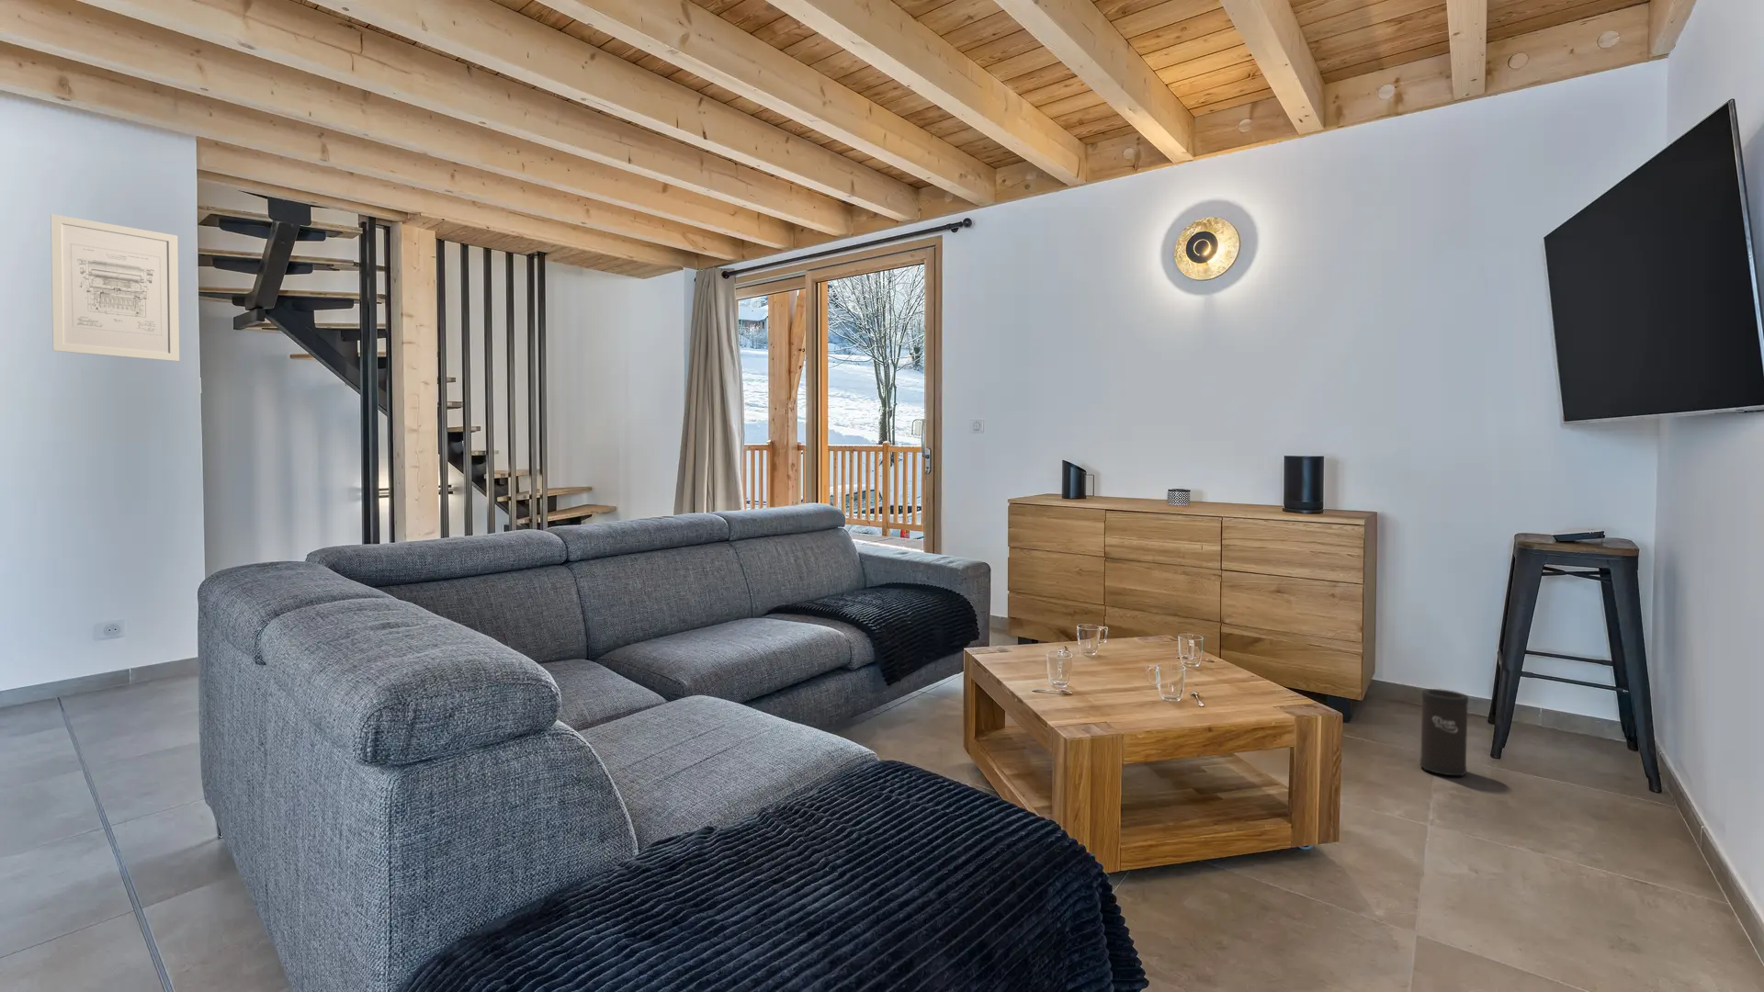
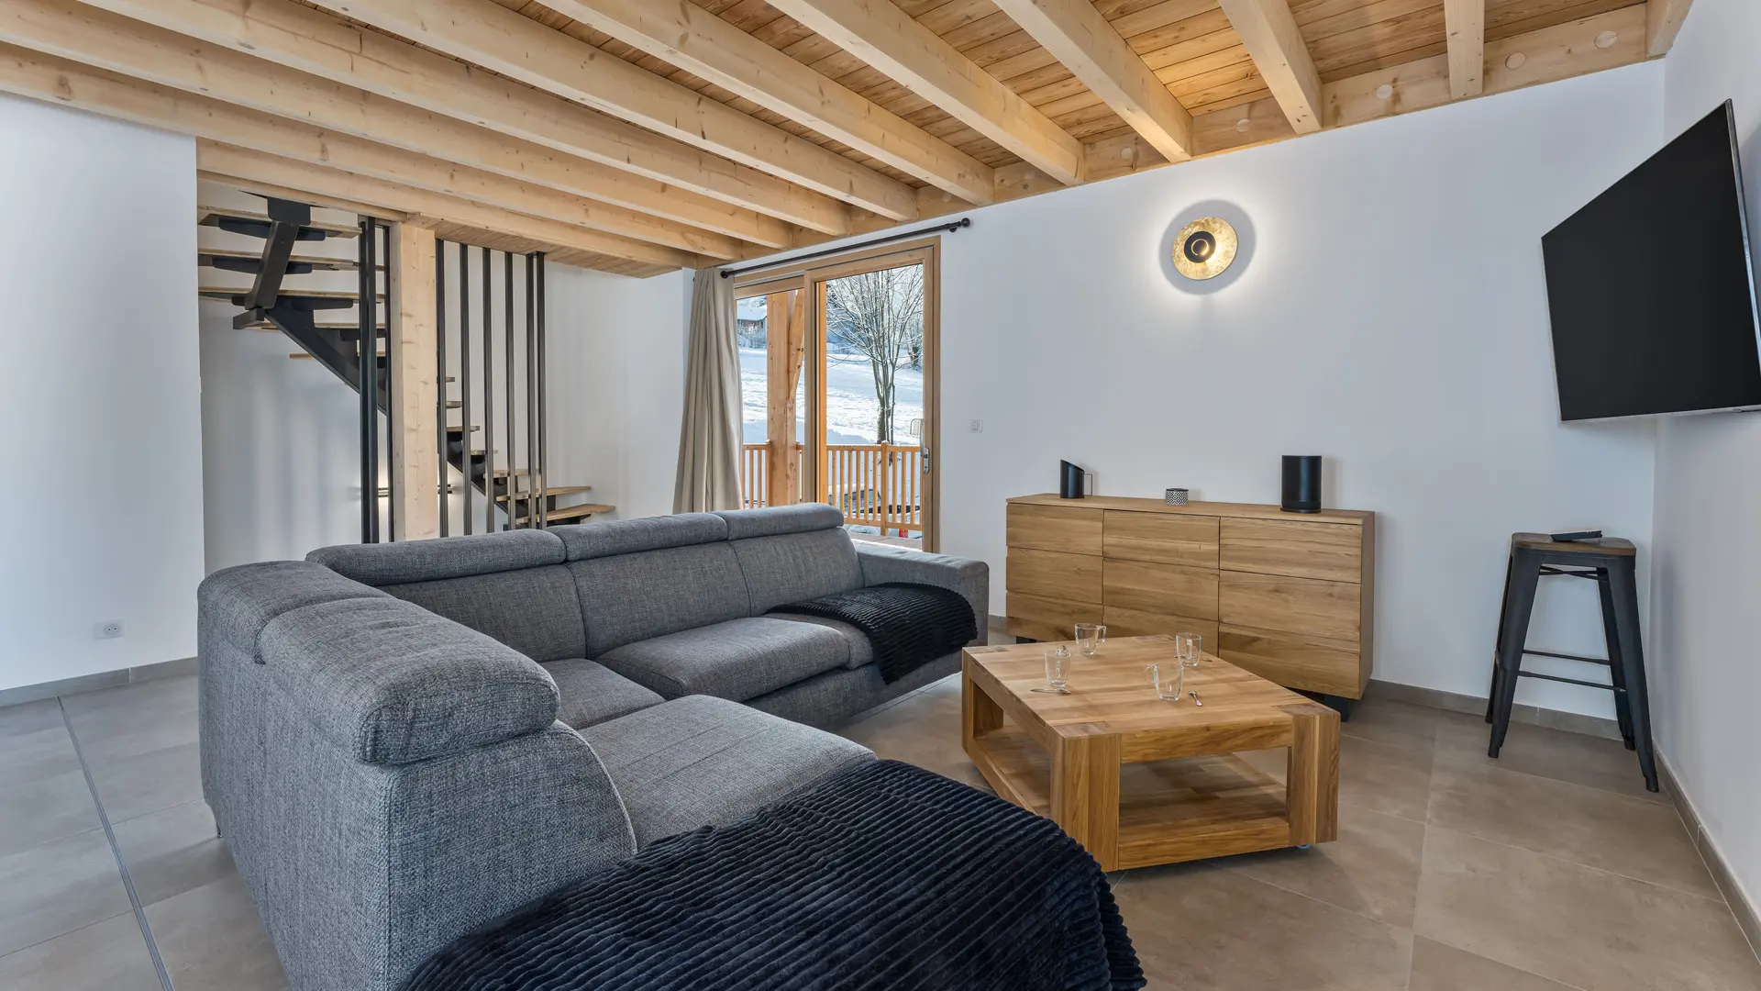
- wall art [50,213,181,362]
- speaker [1420,688,1470,778]
